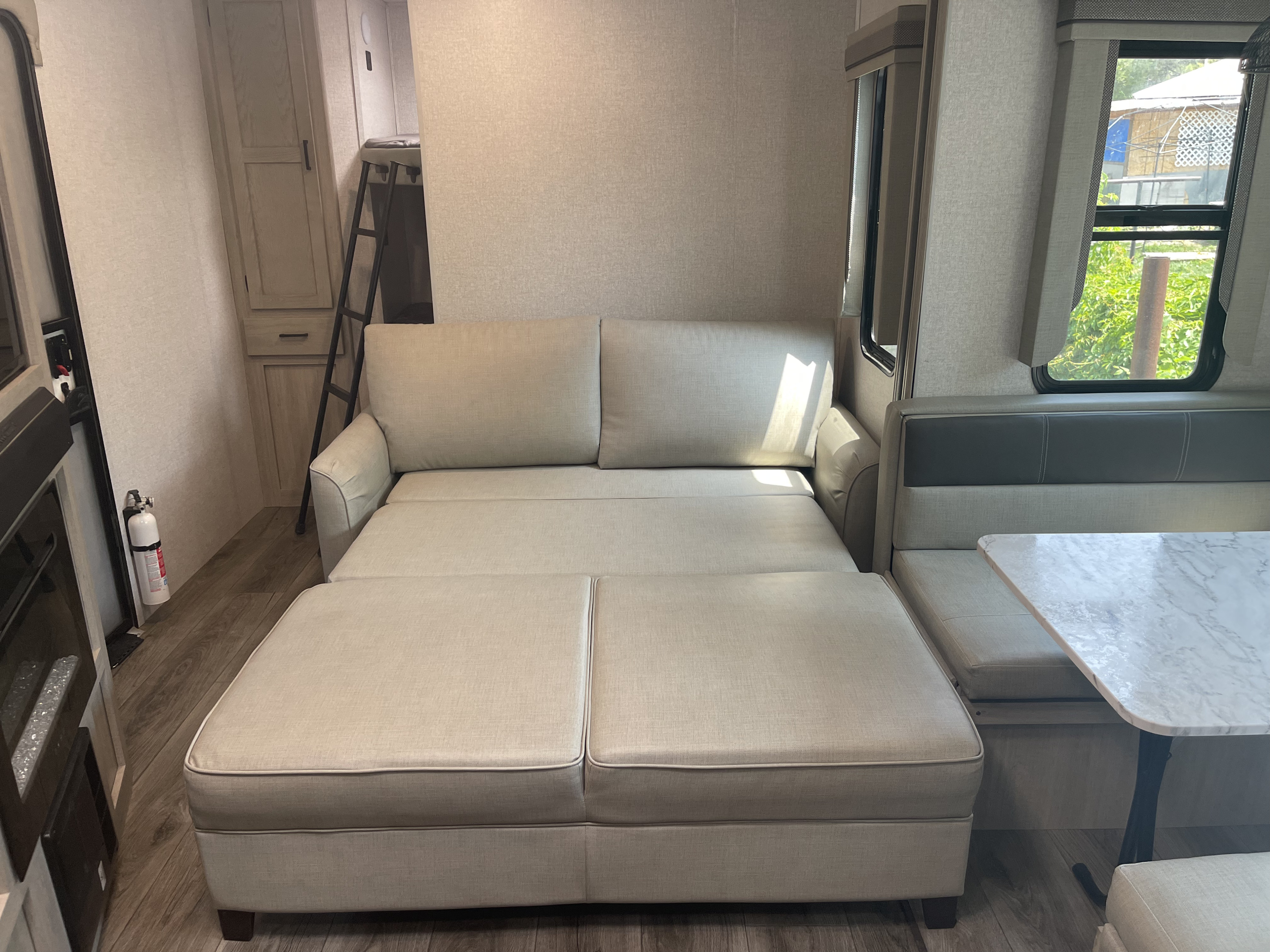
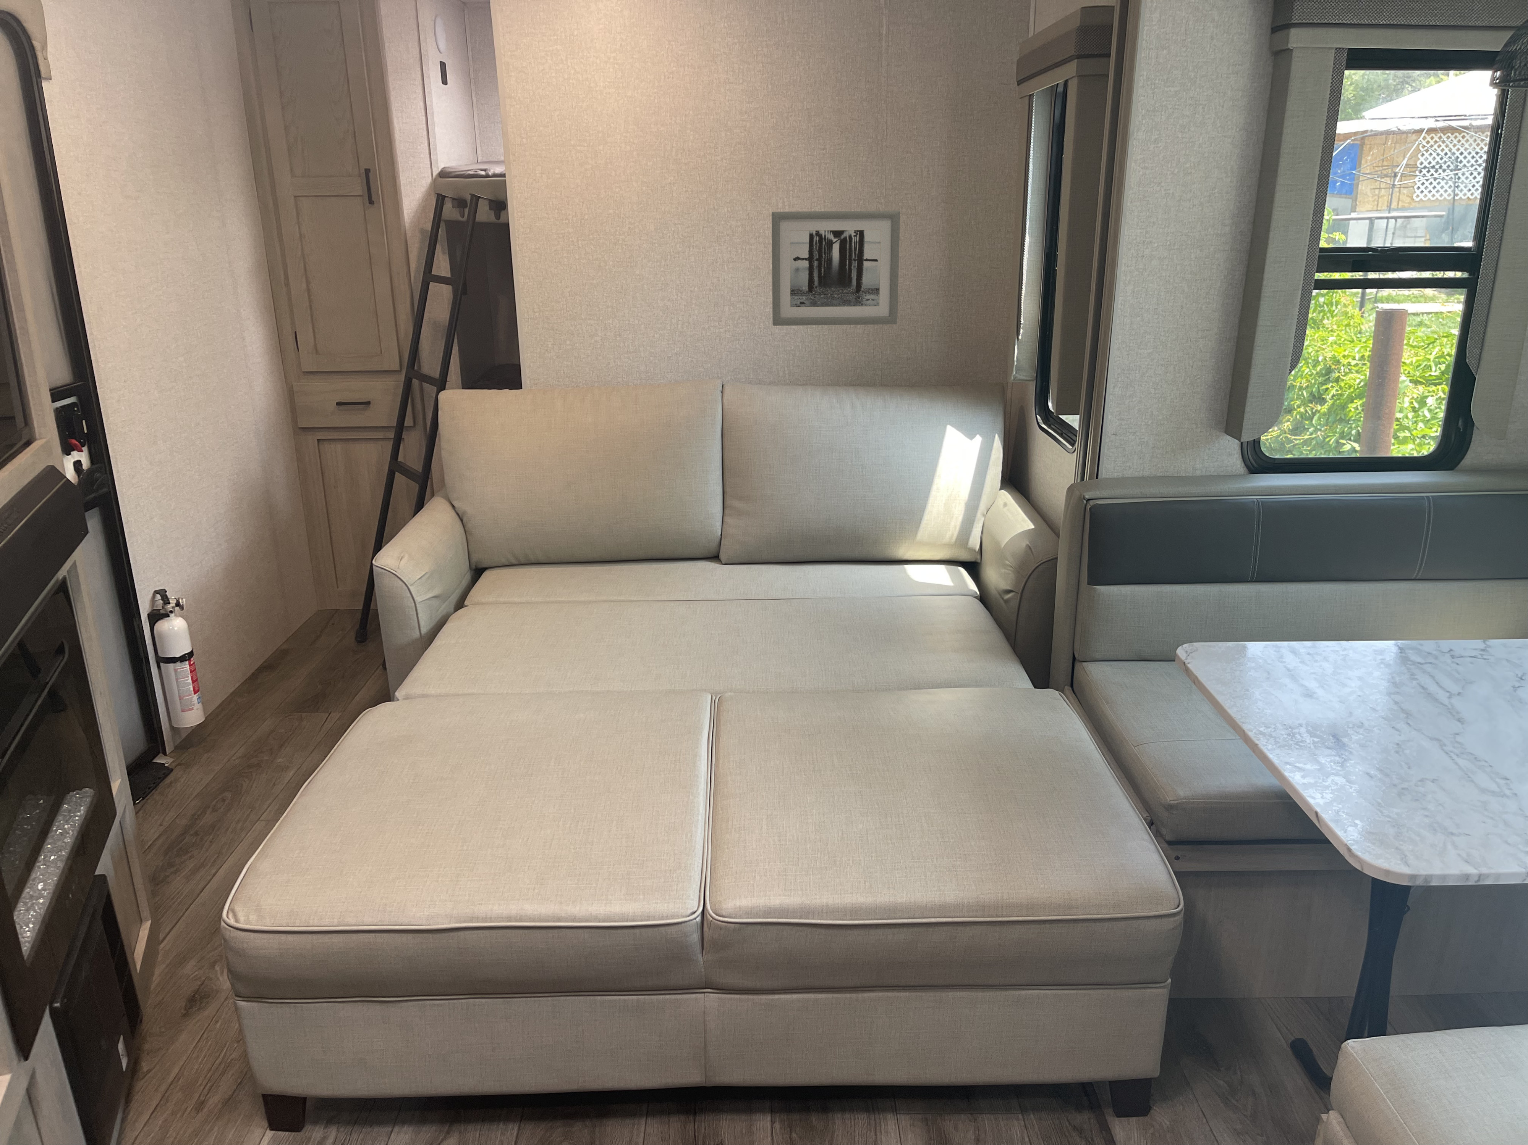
+ wall art [771,210,900,326]
